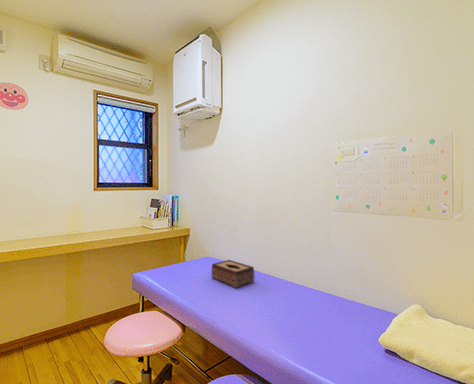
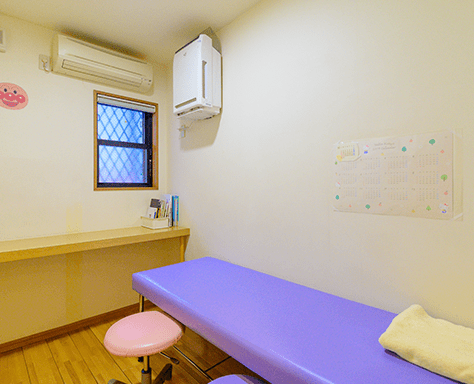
- tissue box [211,259,255,289]
